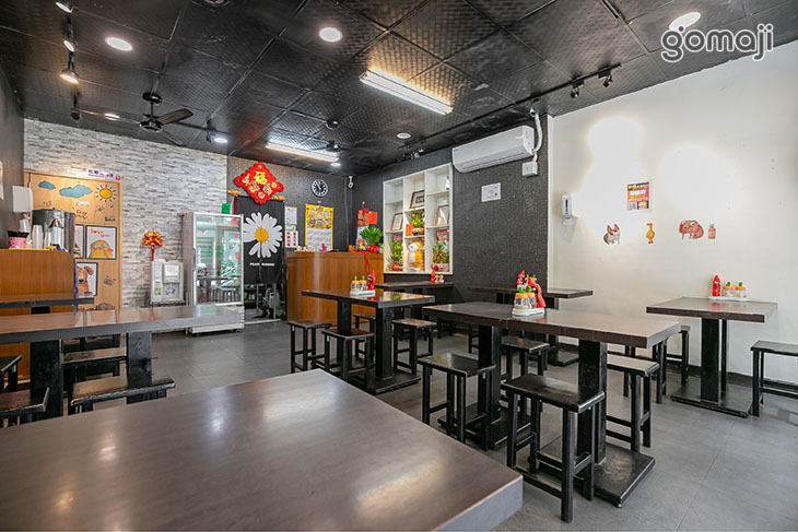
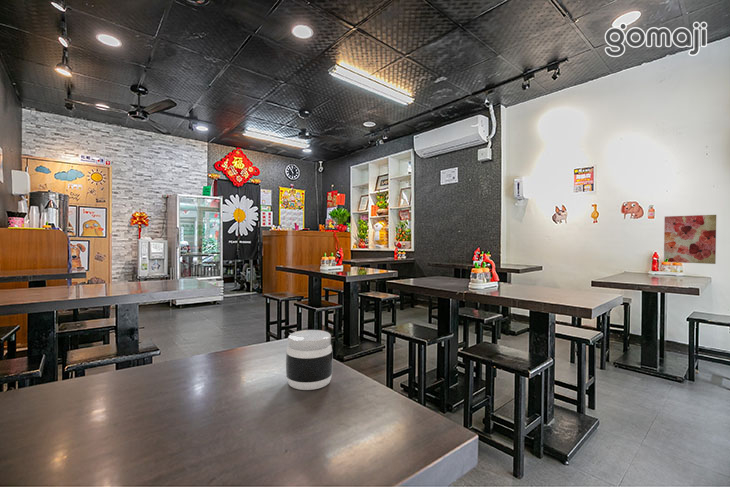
+ wall art [663,214,717,265]
+ jar [285,329,334,391]
